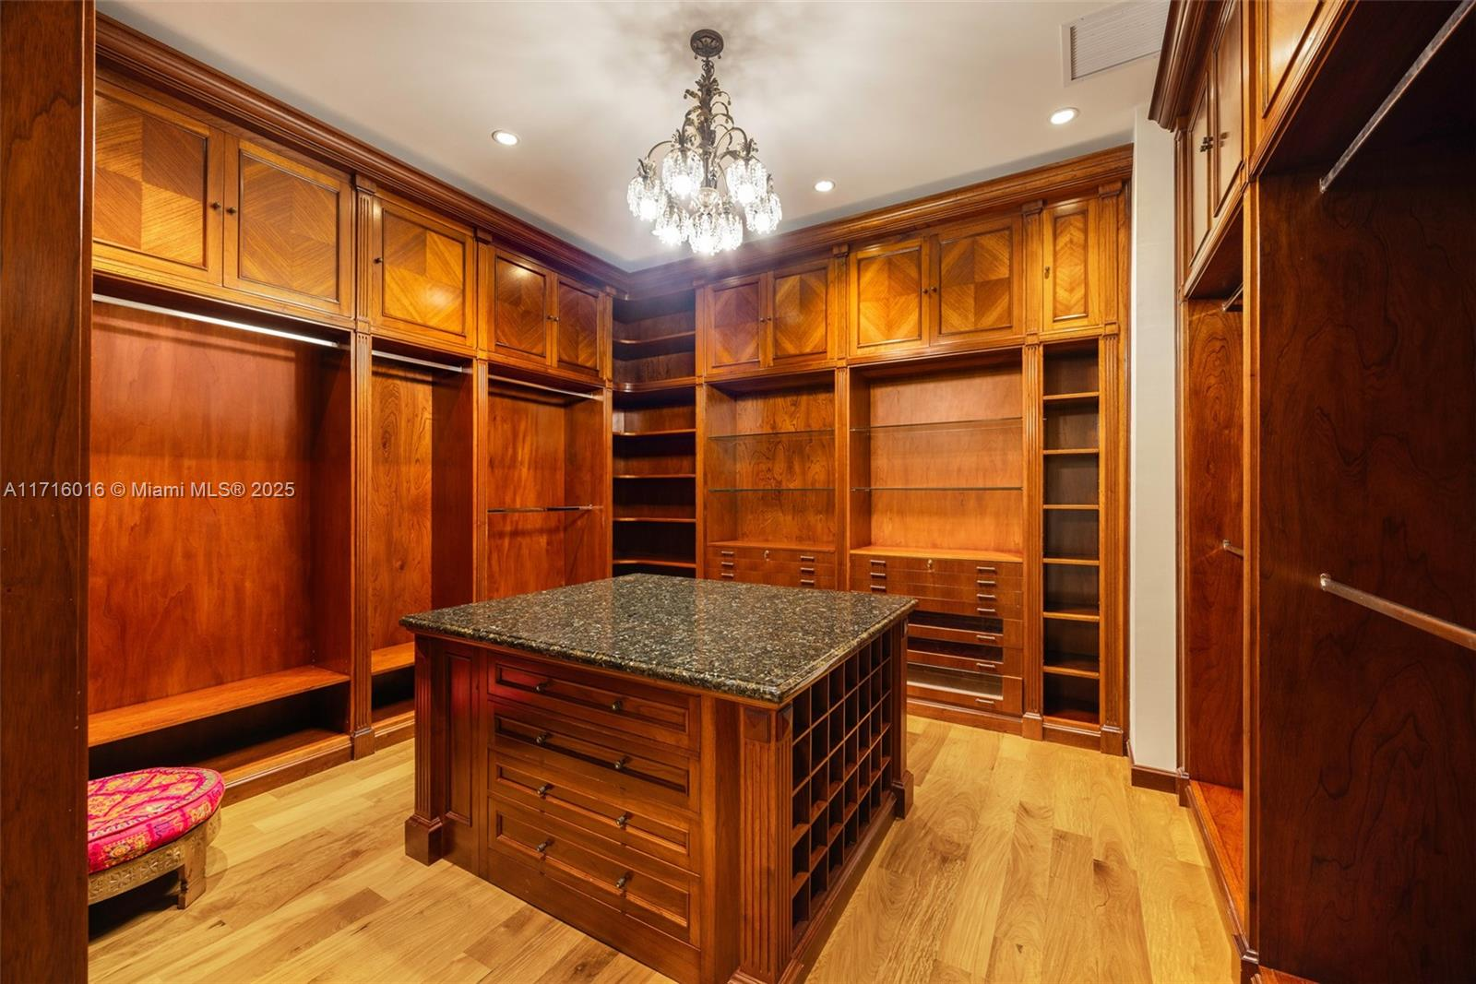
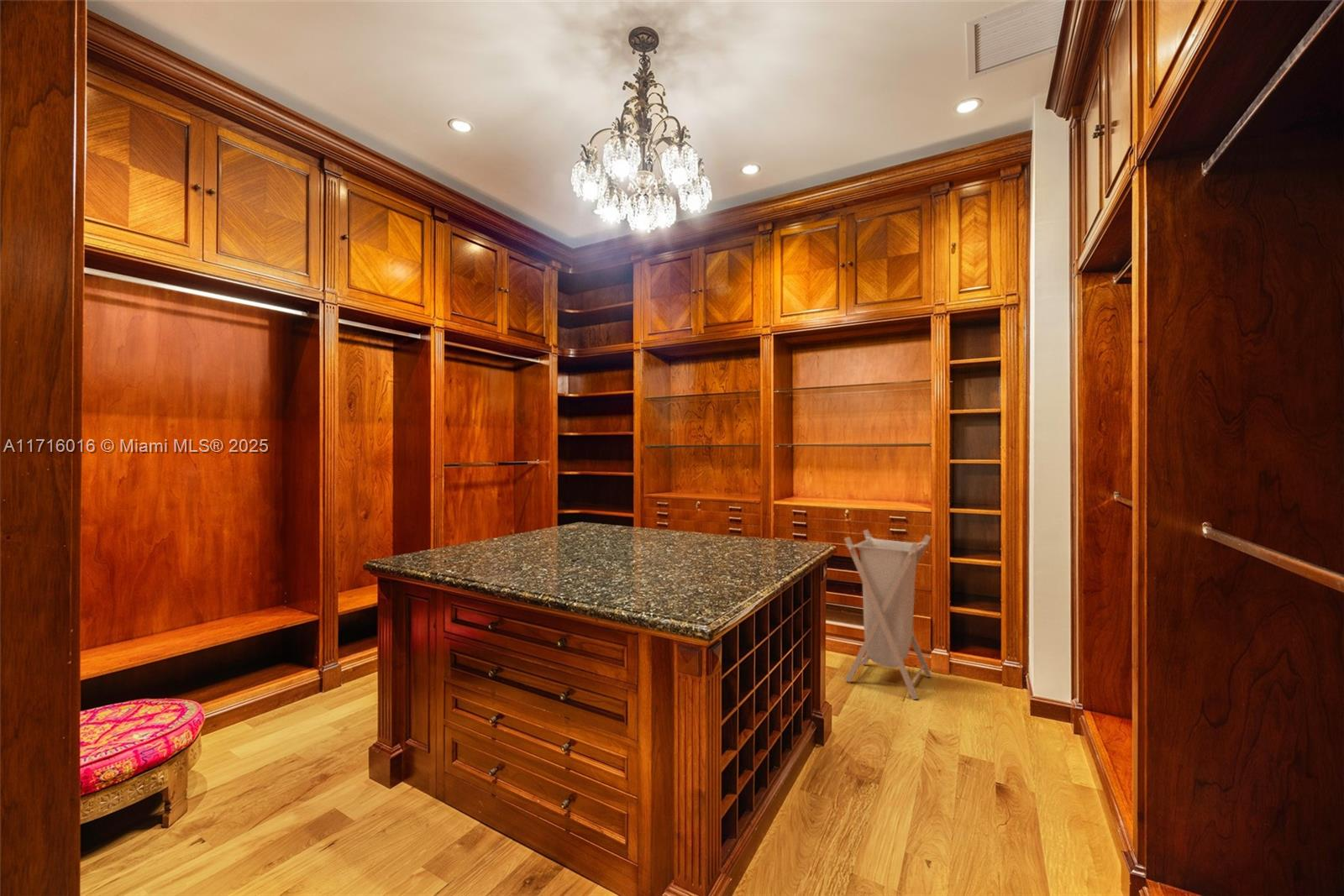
+ laundry hamper [843,529,932,700]
